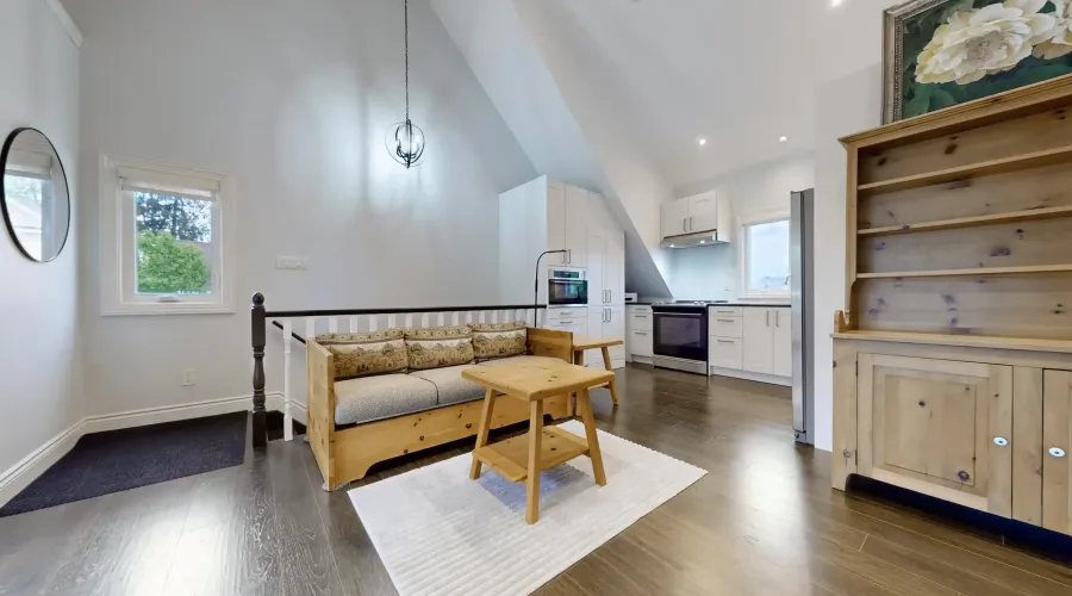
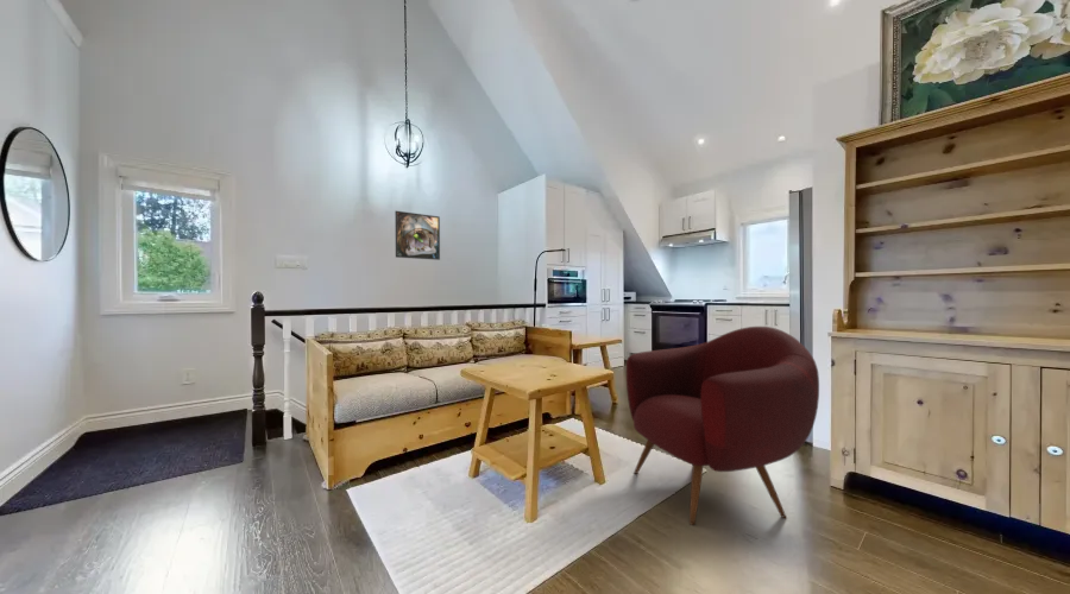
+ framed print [394,210,441,261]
+ armchair [625,326,820,526]
